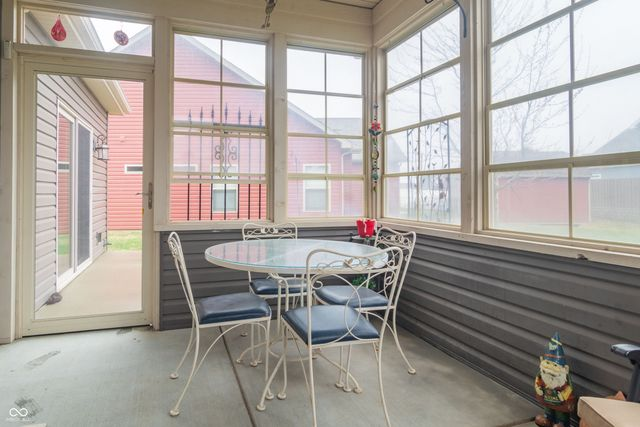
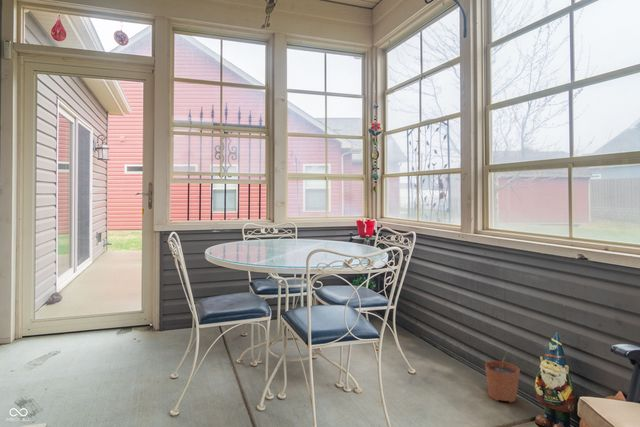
+ plant pot [484,351,521,404]
